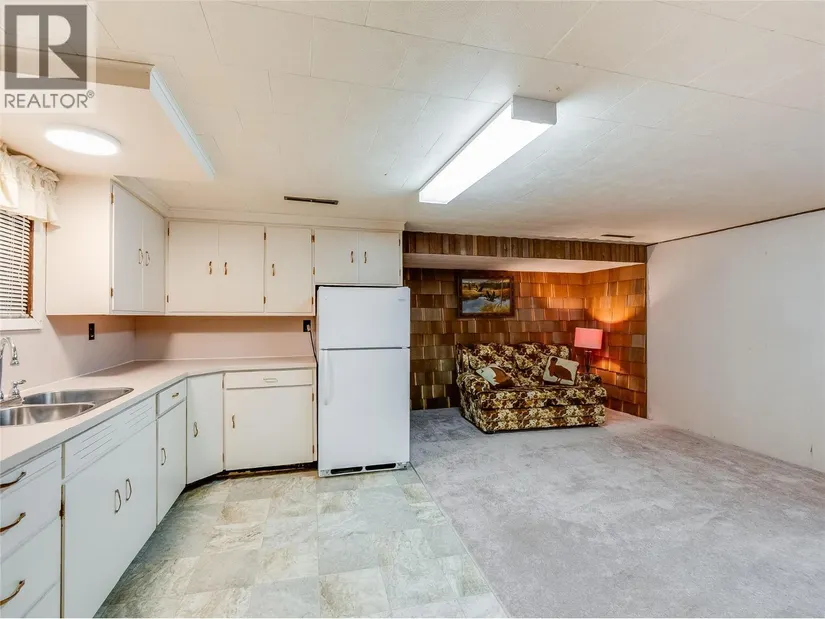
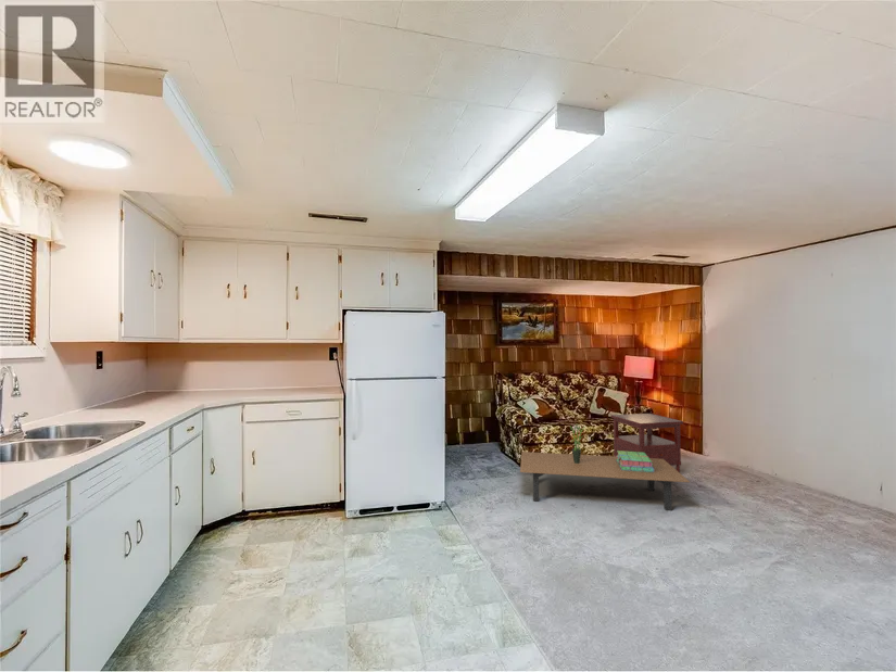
+ coffee table [519,451,691,512]
+ potted plant [569,423,589,464]
+ side table [610,413,684,473]
+ stack of books [616,451,654,472]
